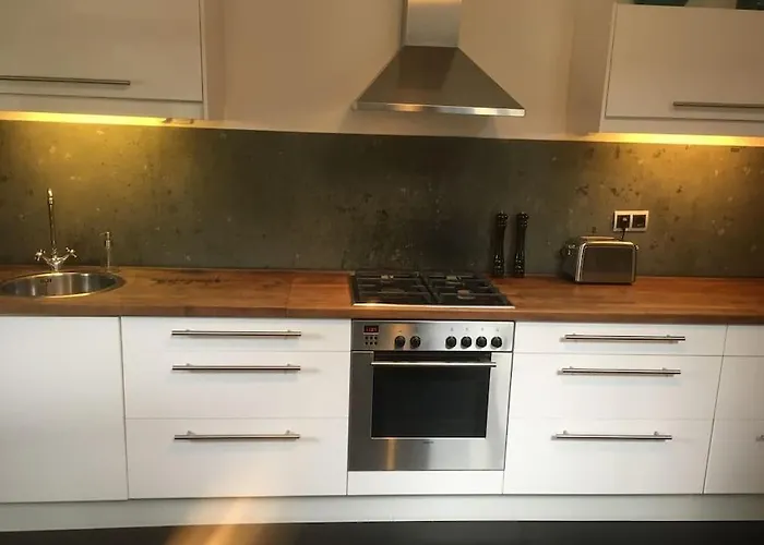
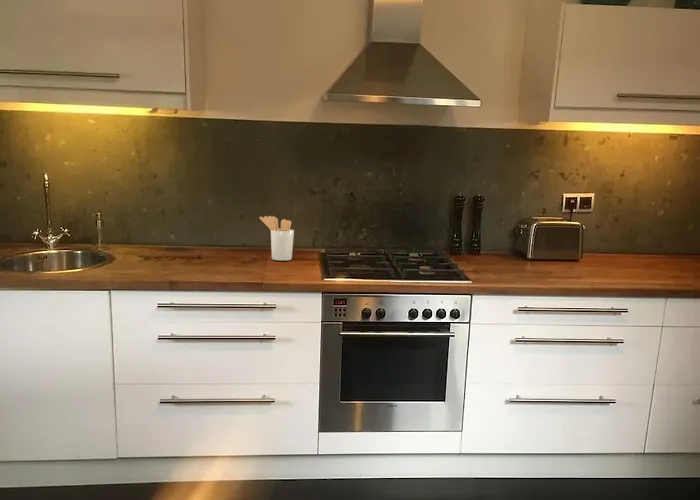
+ utensil holder [259,215,295,261]
